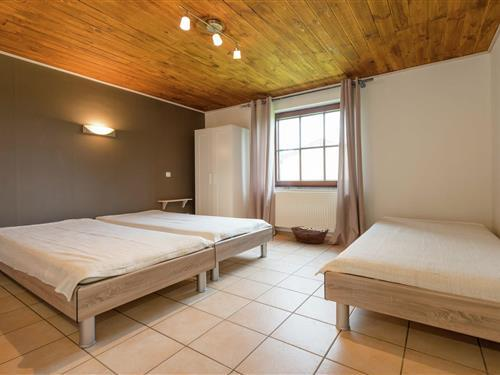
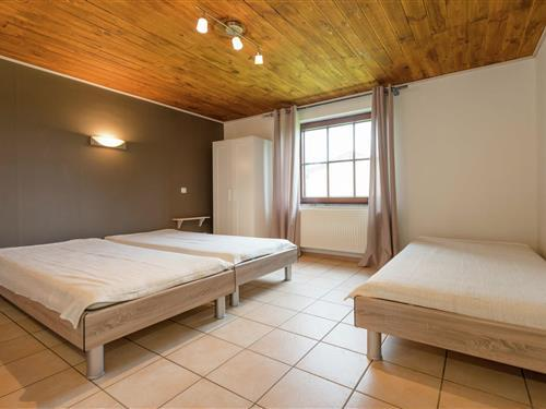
- basket [290,226,330,244]
